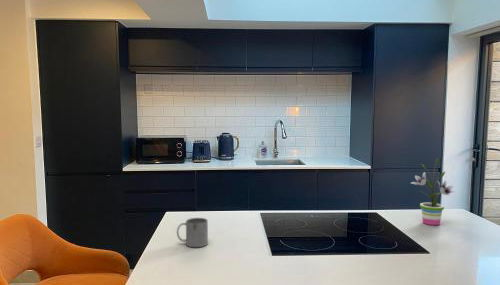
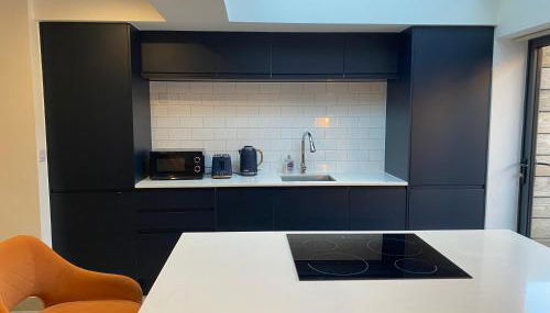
- mug [176,217,209,248]
- potted plant [411,157,457,226]
